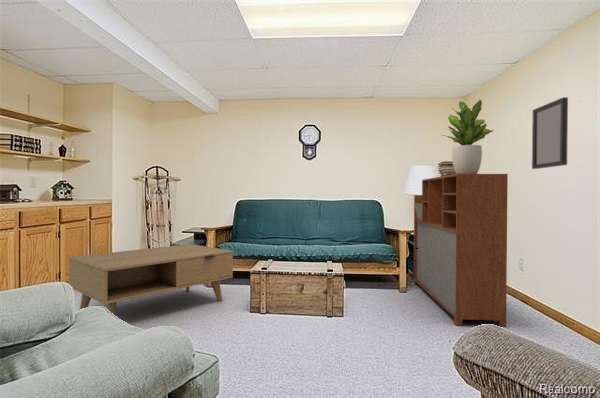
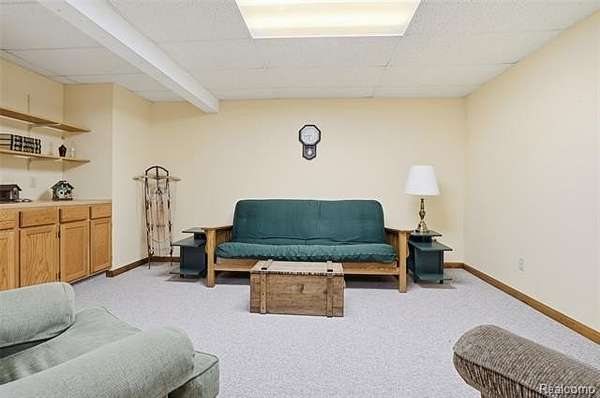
- coffee table [68,243,234,315]
- potted plant [442,98,495,174]
- book stack [437,160,456,177]
- home mirror [531,96,569,170]
- storage cabinet [413,173,509,328]
